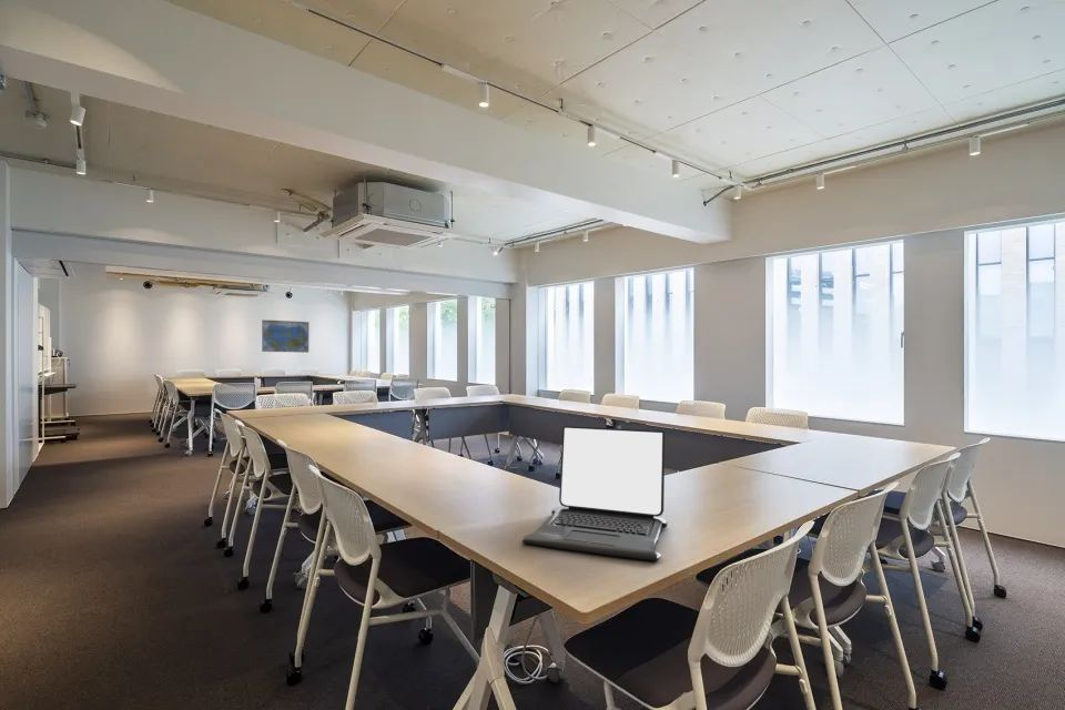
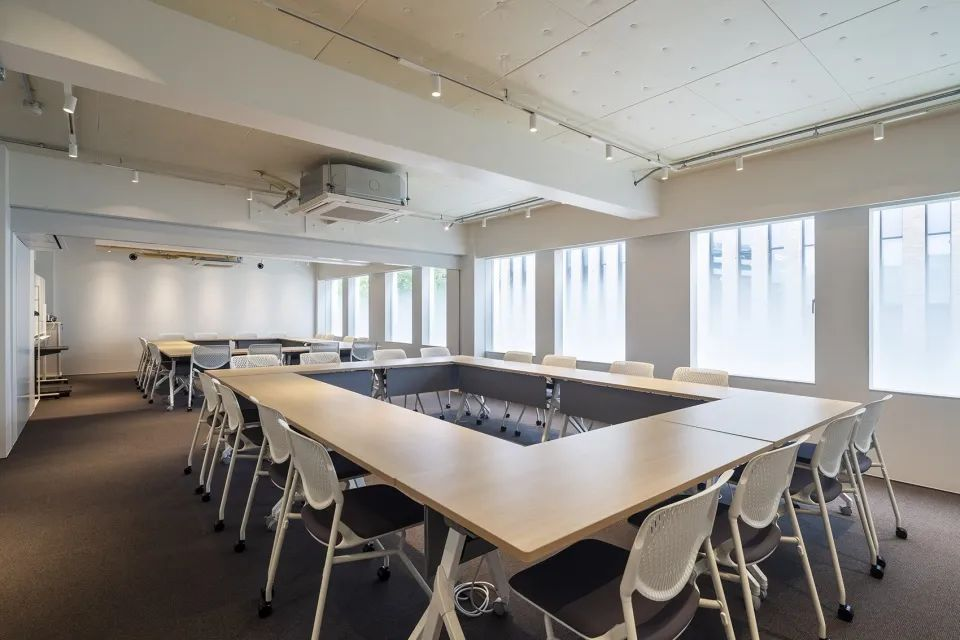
- world map [261,318,310,354]
- laptop [521,425,669,562]
